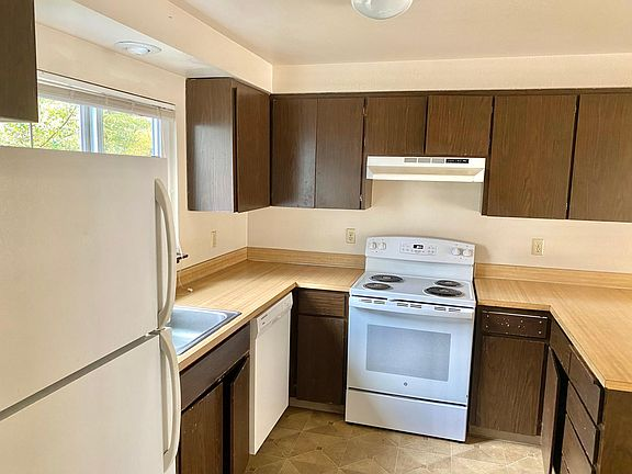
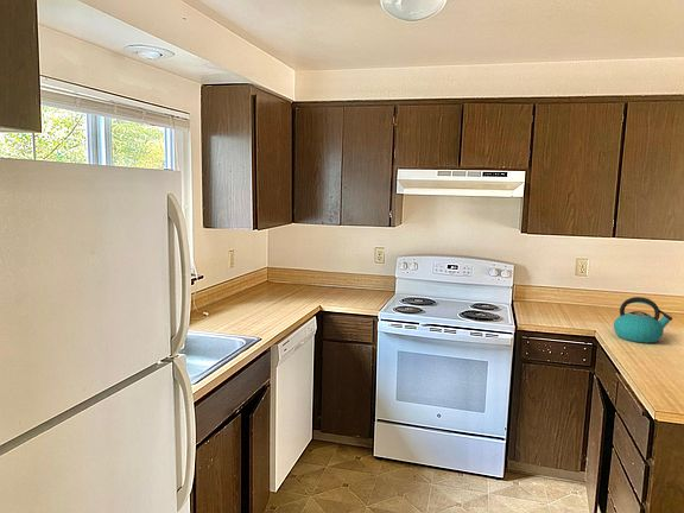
+ kettle [613,296,673,344]
